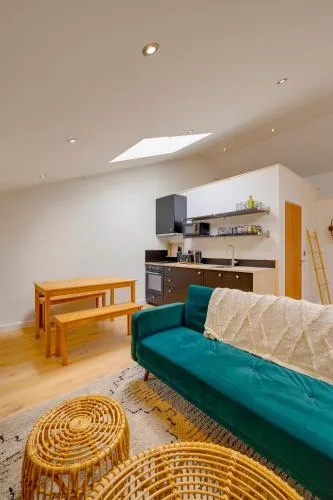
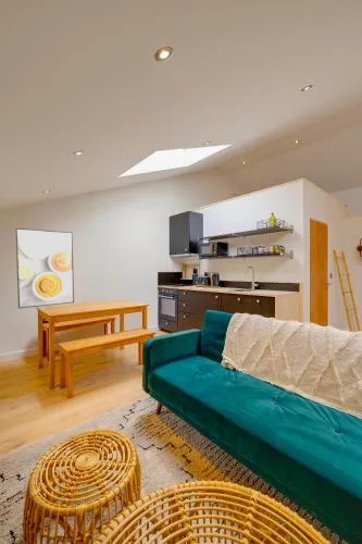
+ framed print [15,227,75,309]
